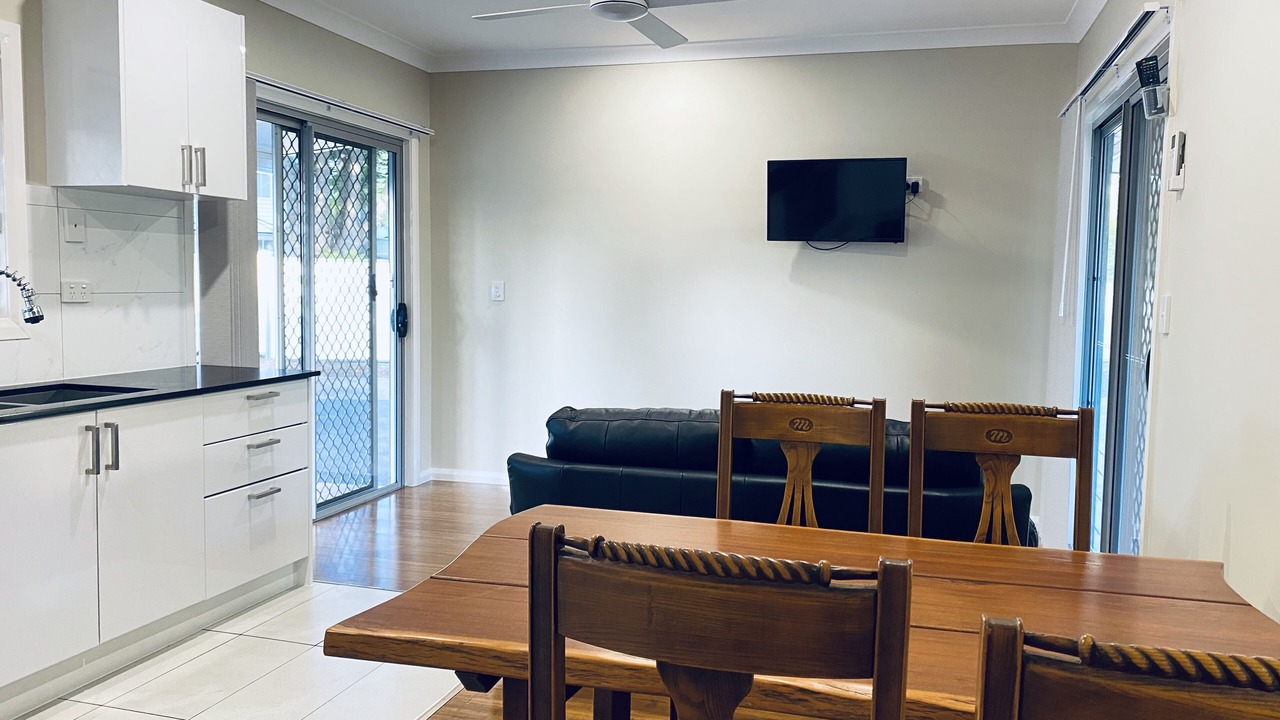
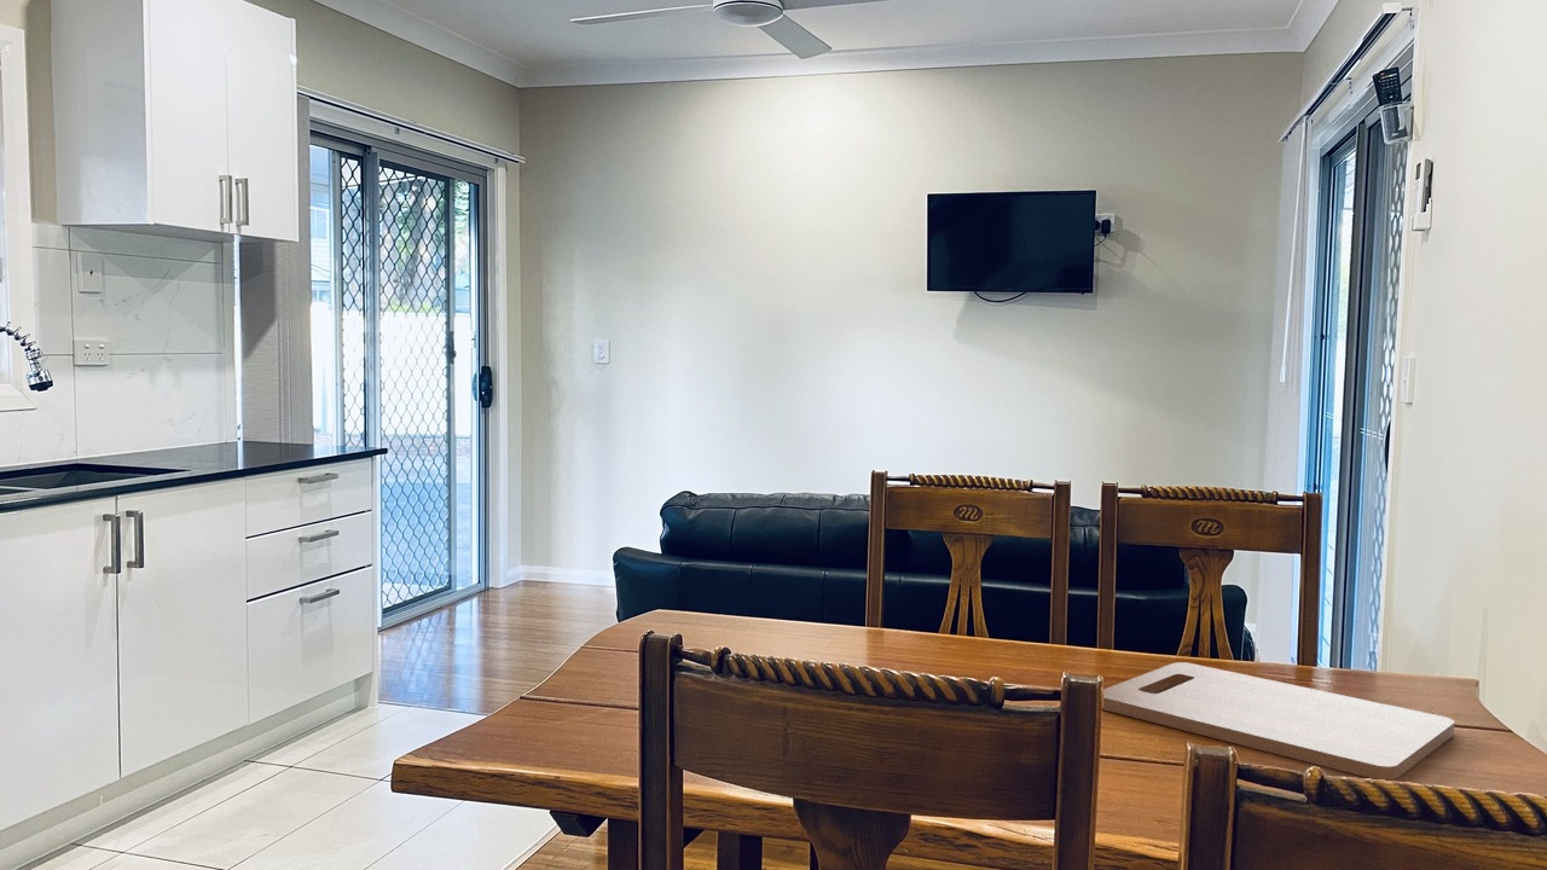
+ cutting board [1101,661,1456,782]
